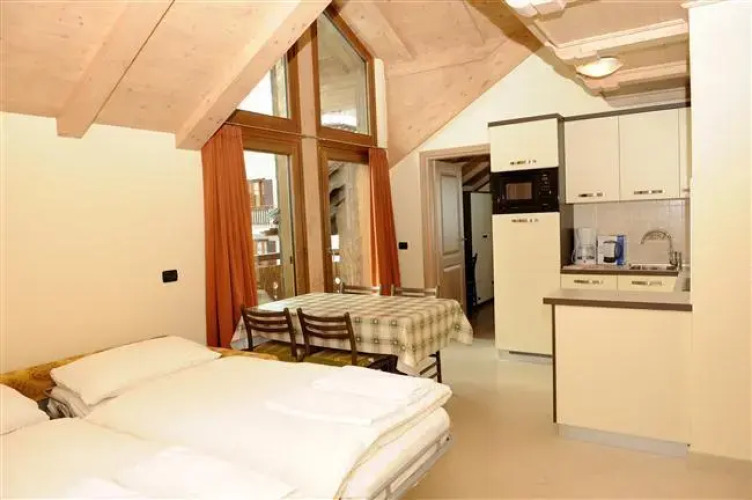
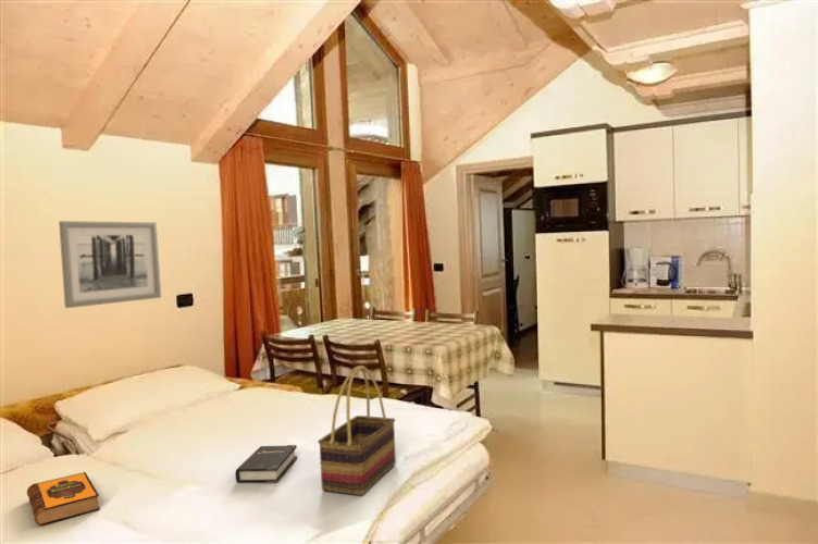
+ hardback book [26,471,101,527]
+ hardback book [235,444,298,484]
+ wall art [58,220,162,309]
+ woven basket [317,364,397,497]
